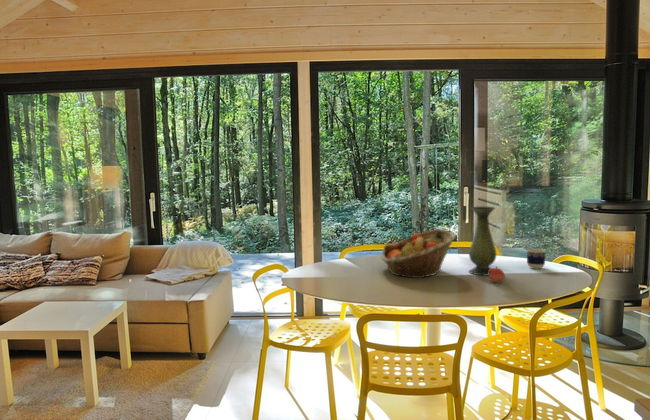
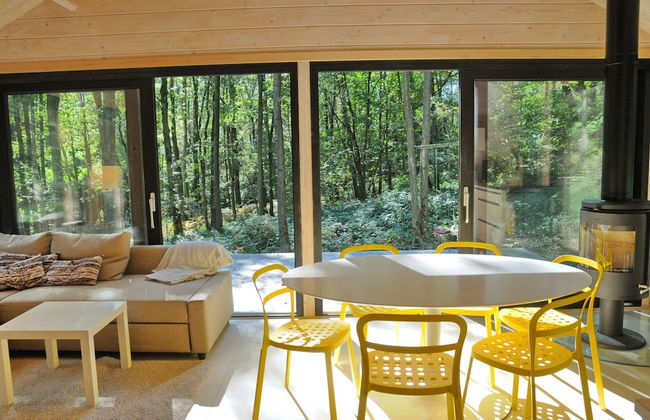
- fruit basket [380,229,457,279]
- vase [468,206,497,276]
- apple [488,265,506,284]
- cup [526,248,547,270]
